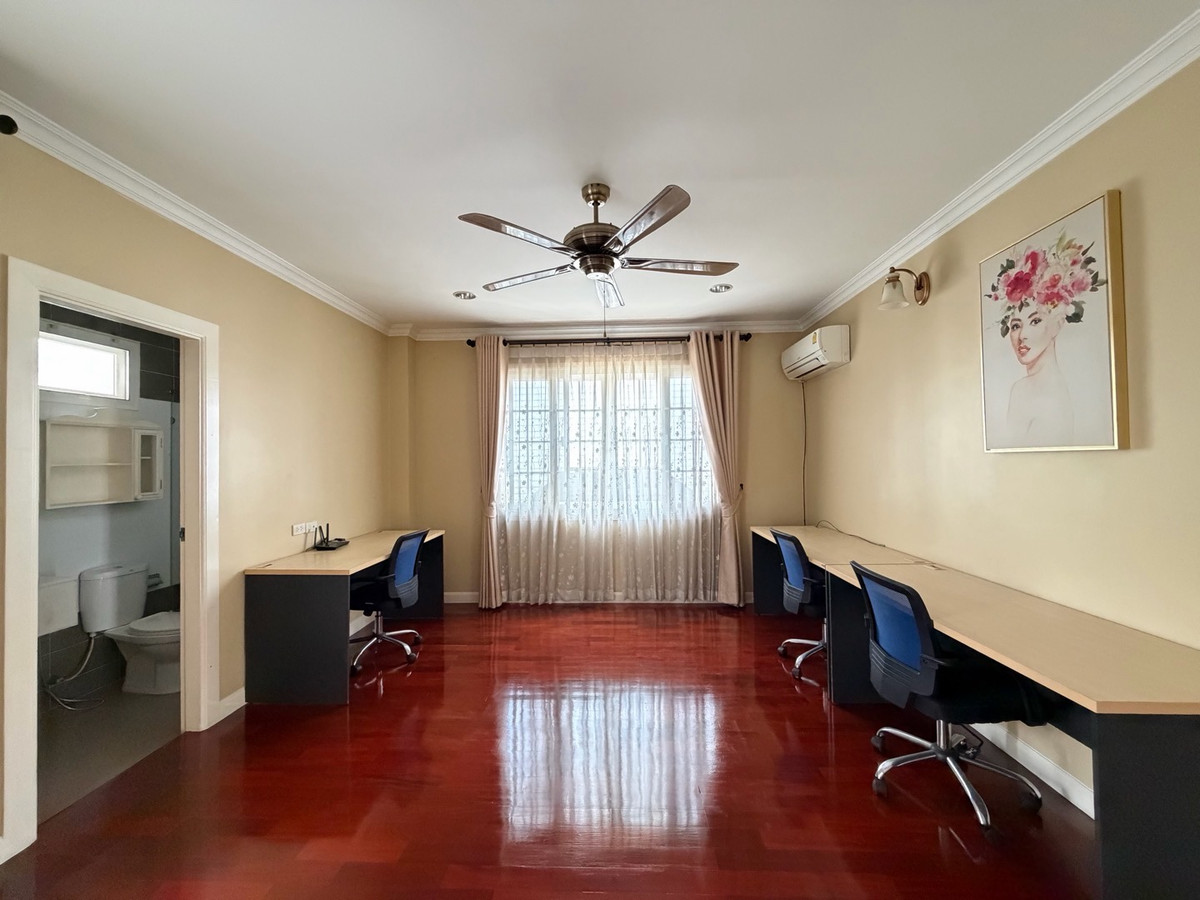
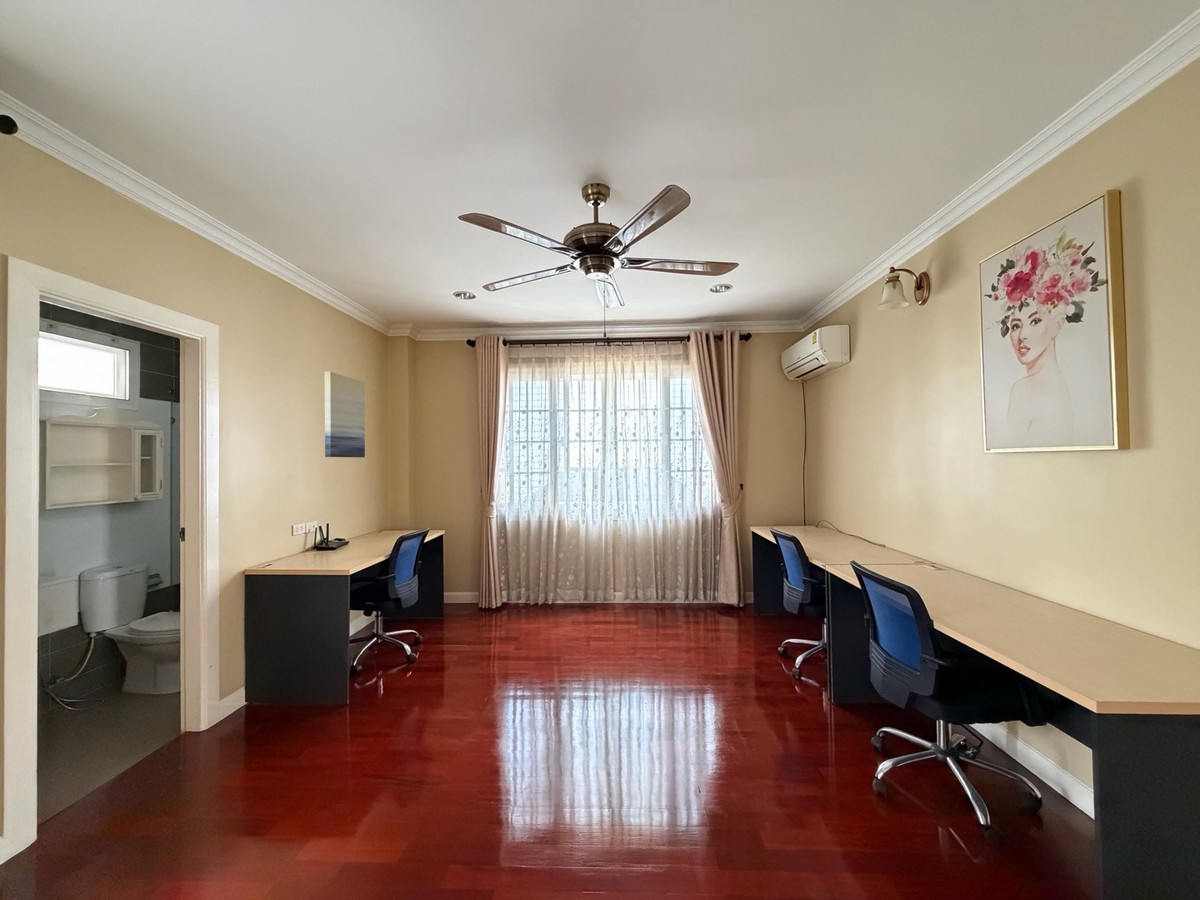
+ wall art [324,371,366,458]
